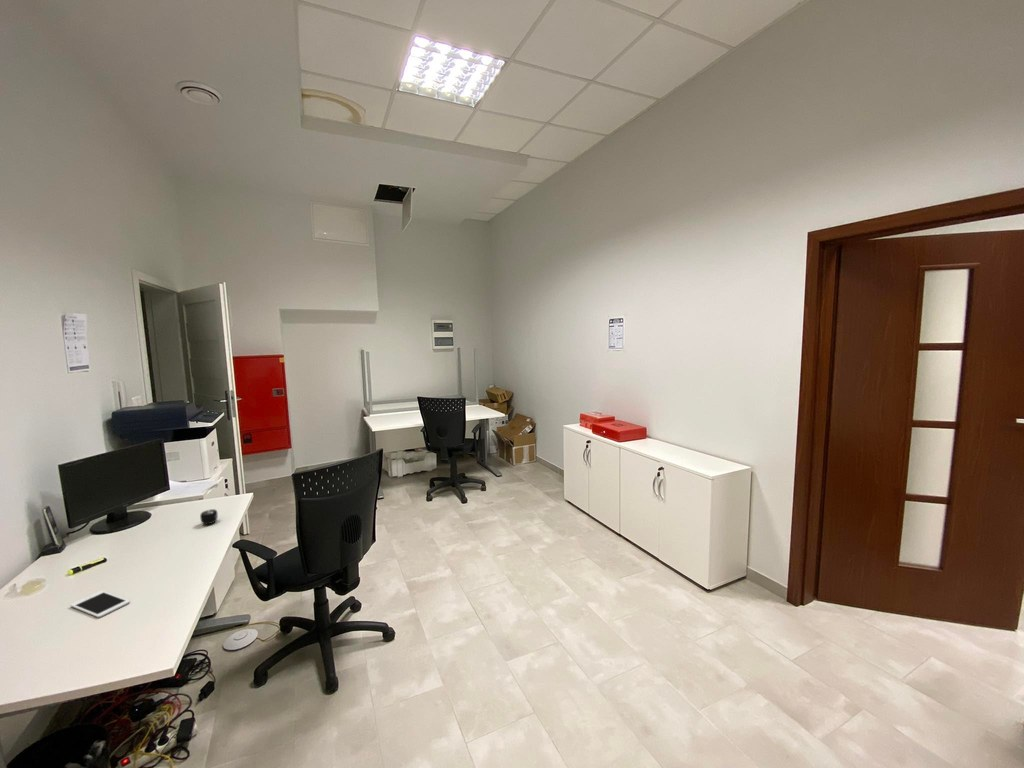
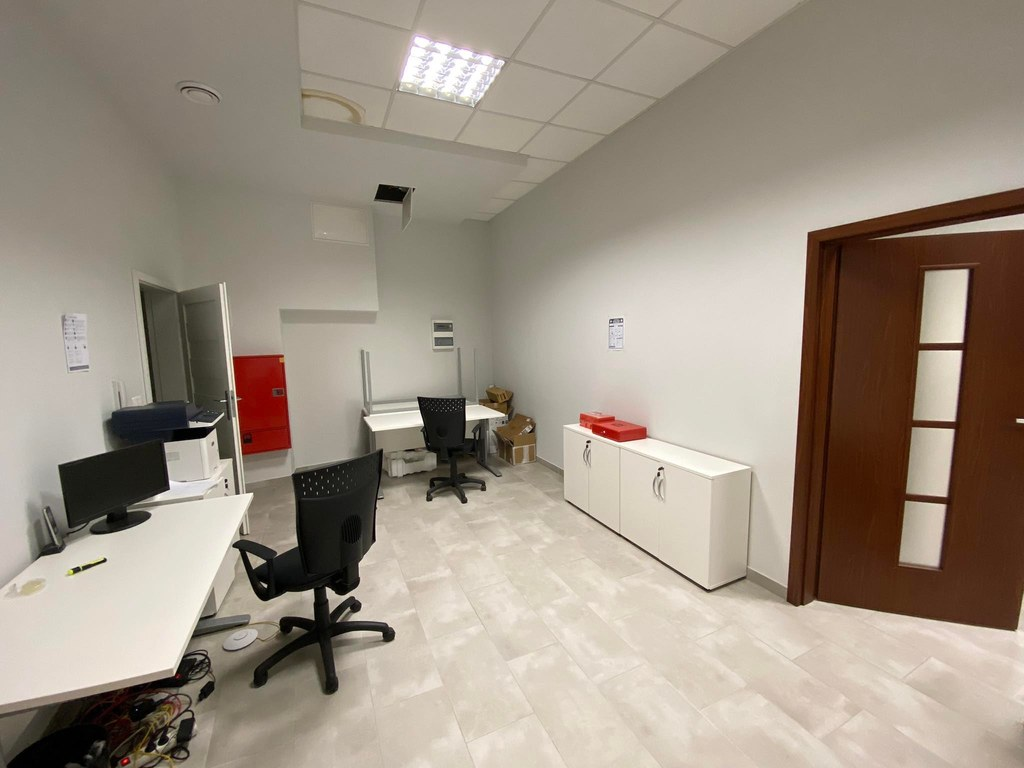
- cell phone [69,590,131,619]
- mug [199,508,219,526]
